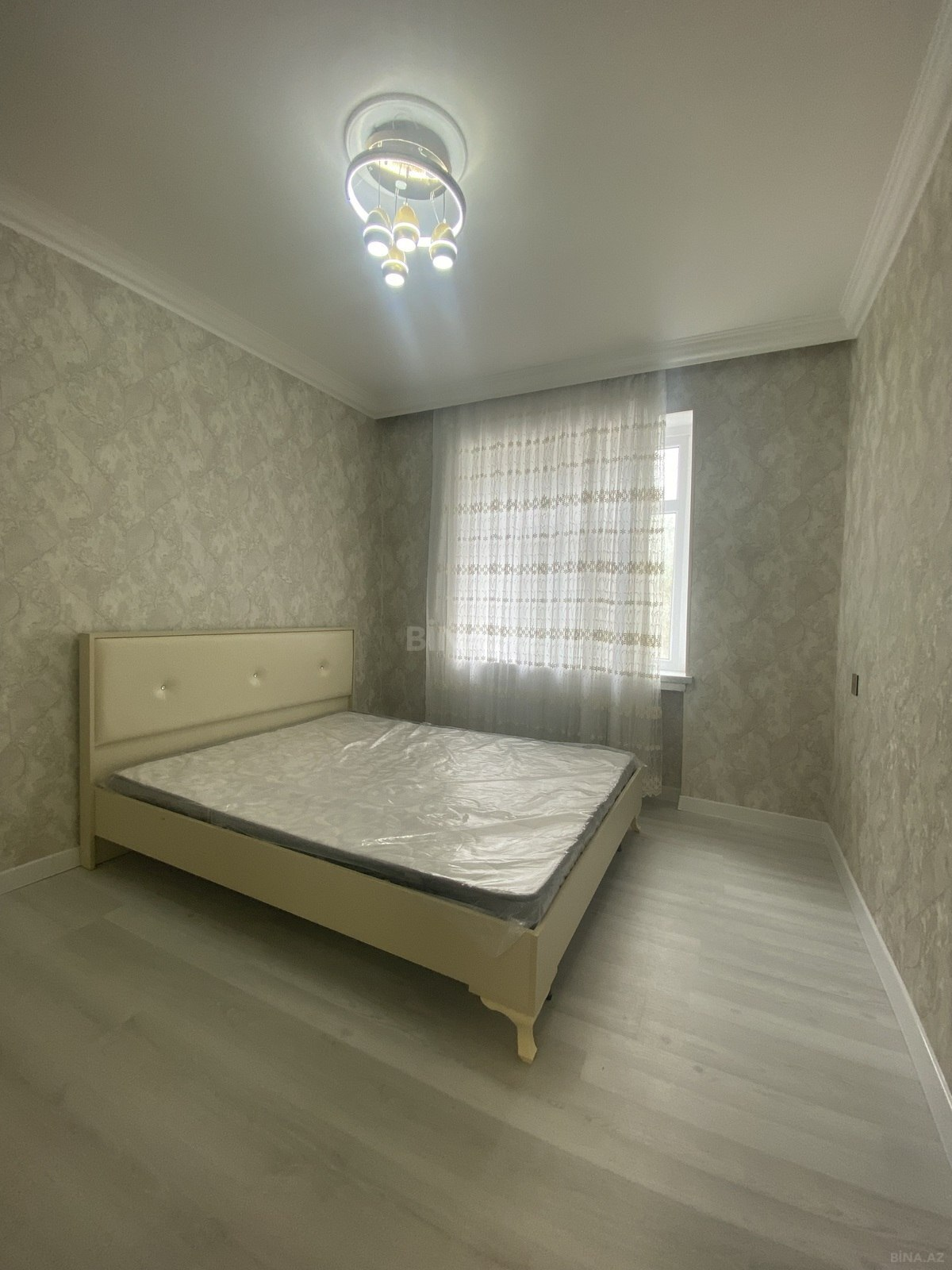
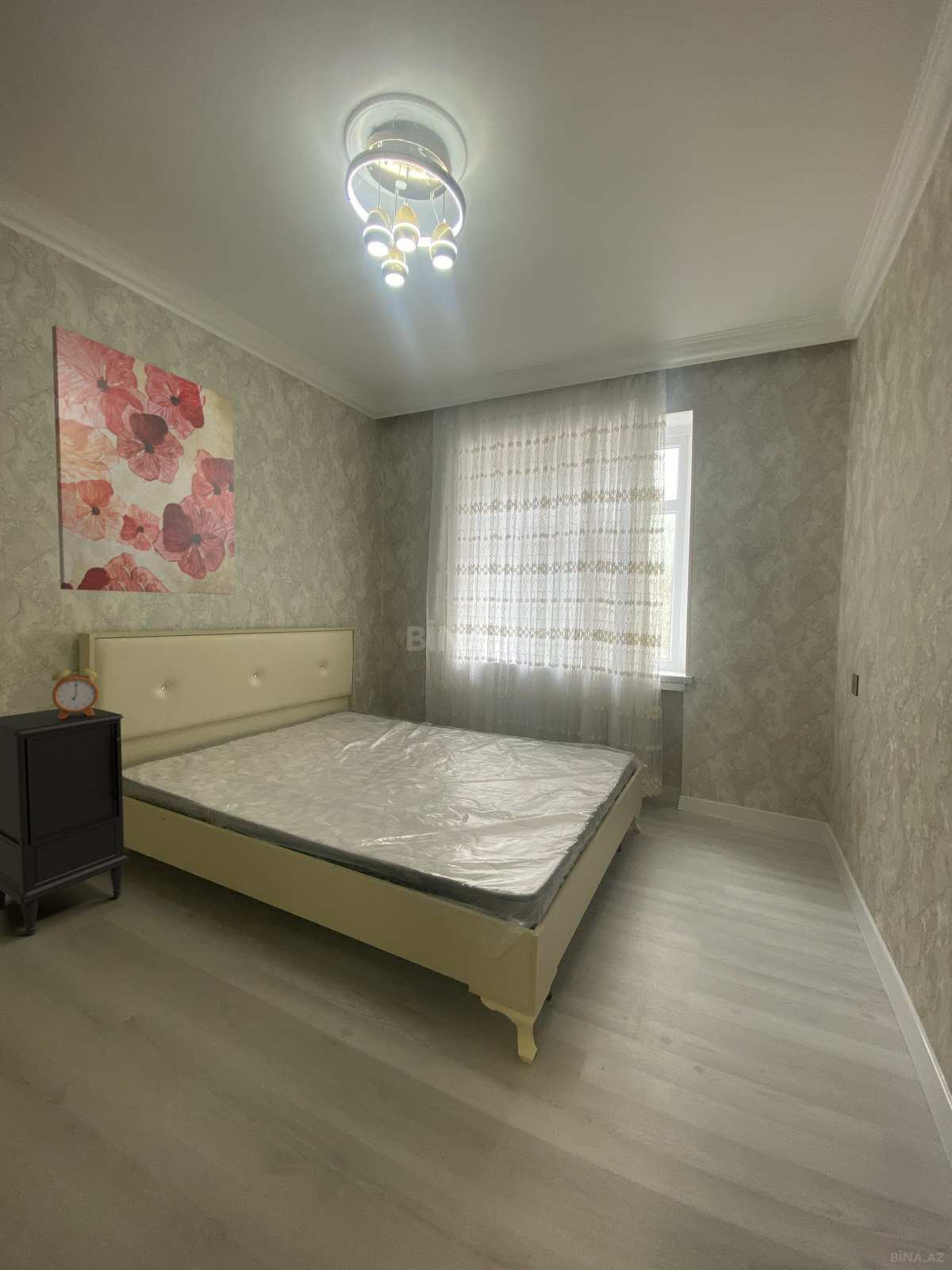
+ alarm clock [51,660,100,718]
+ nightstand [0,707,130,937]
+ wall art [52,324,236,595]
